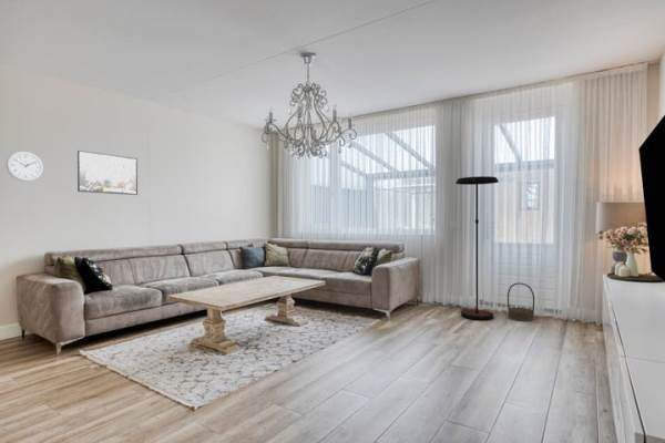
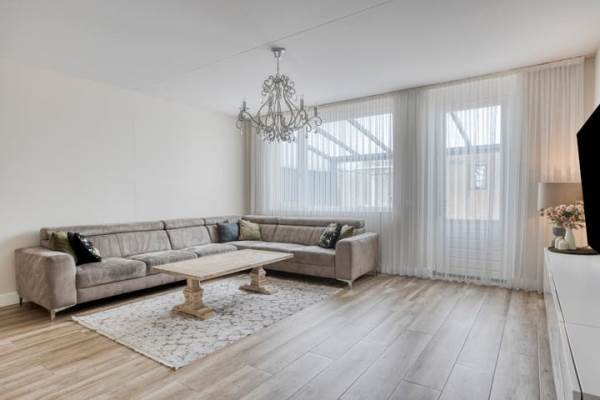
- basket [507,282,535,322]
- floor lamp [432,175,500,321]
- wall clock [6,151,44,183]
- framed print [76,150,139,196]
